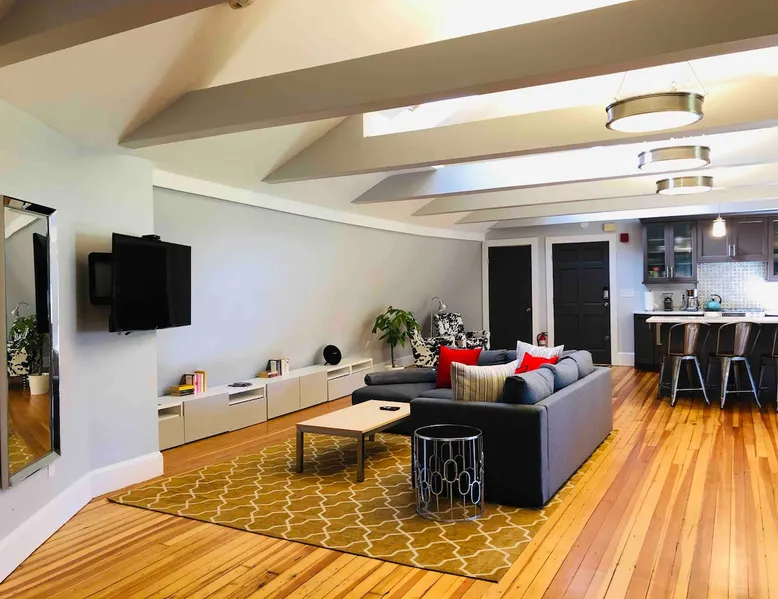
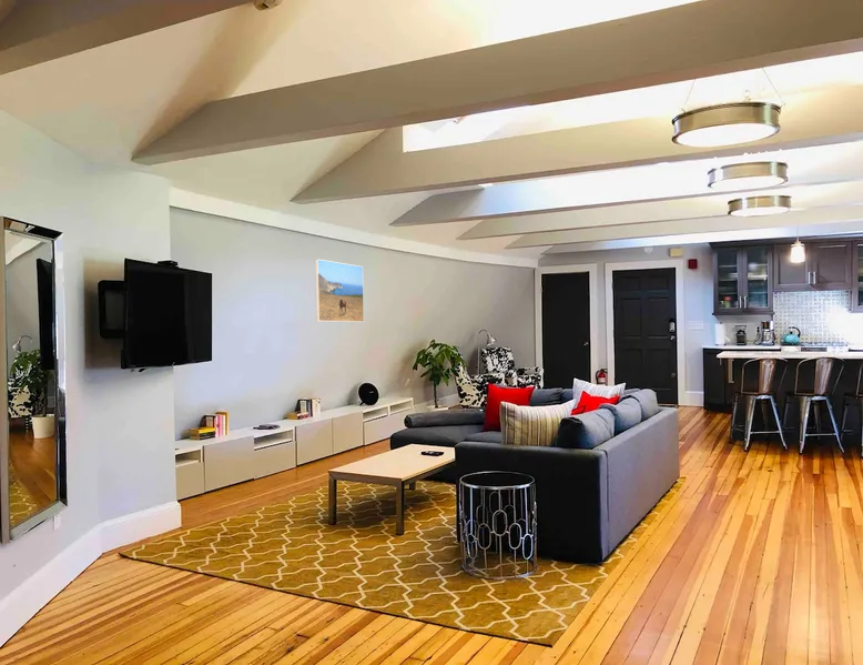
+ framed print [314,258,365,323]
